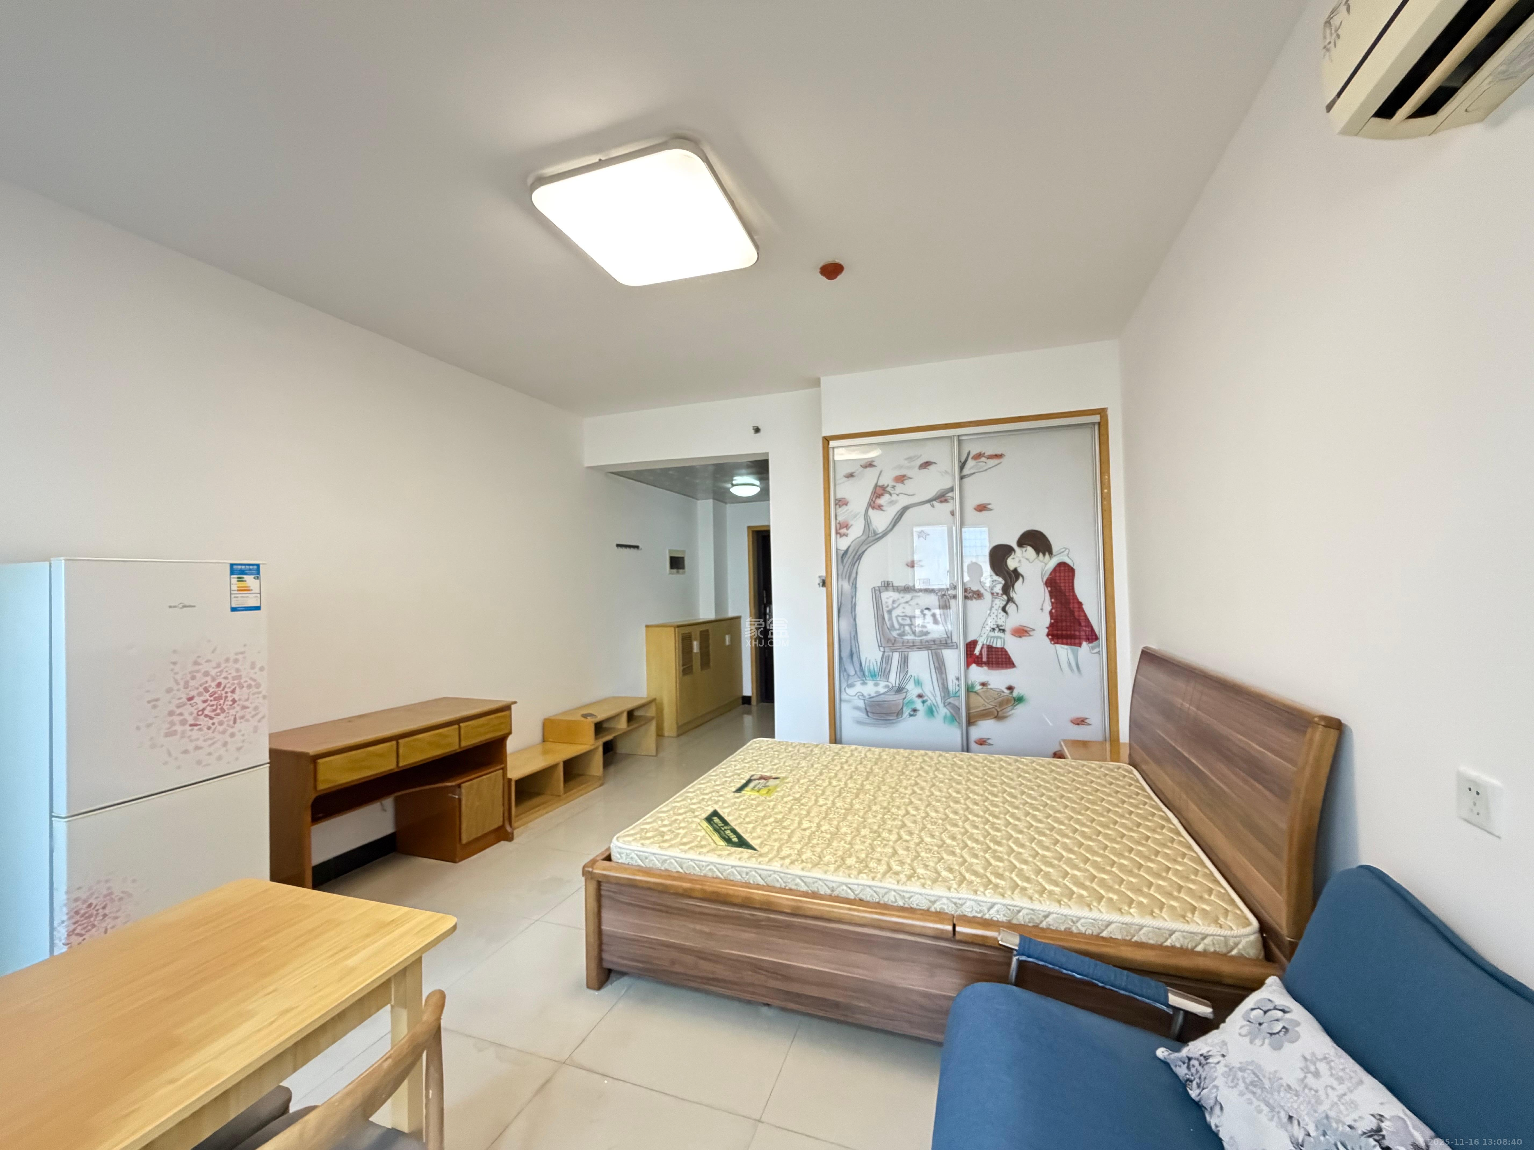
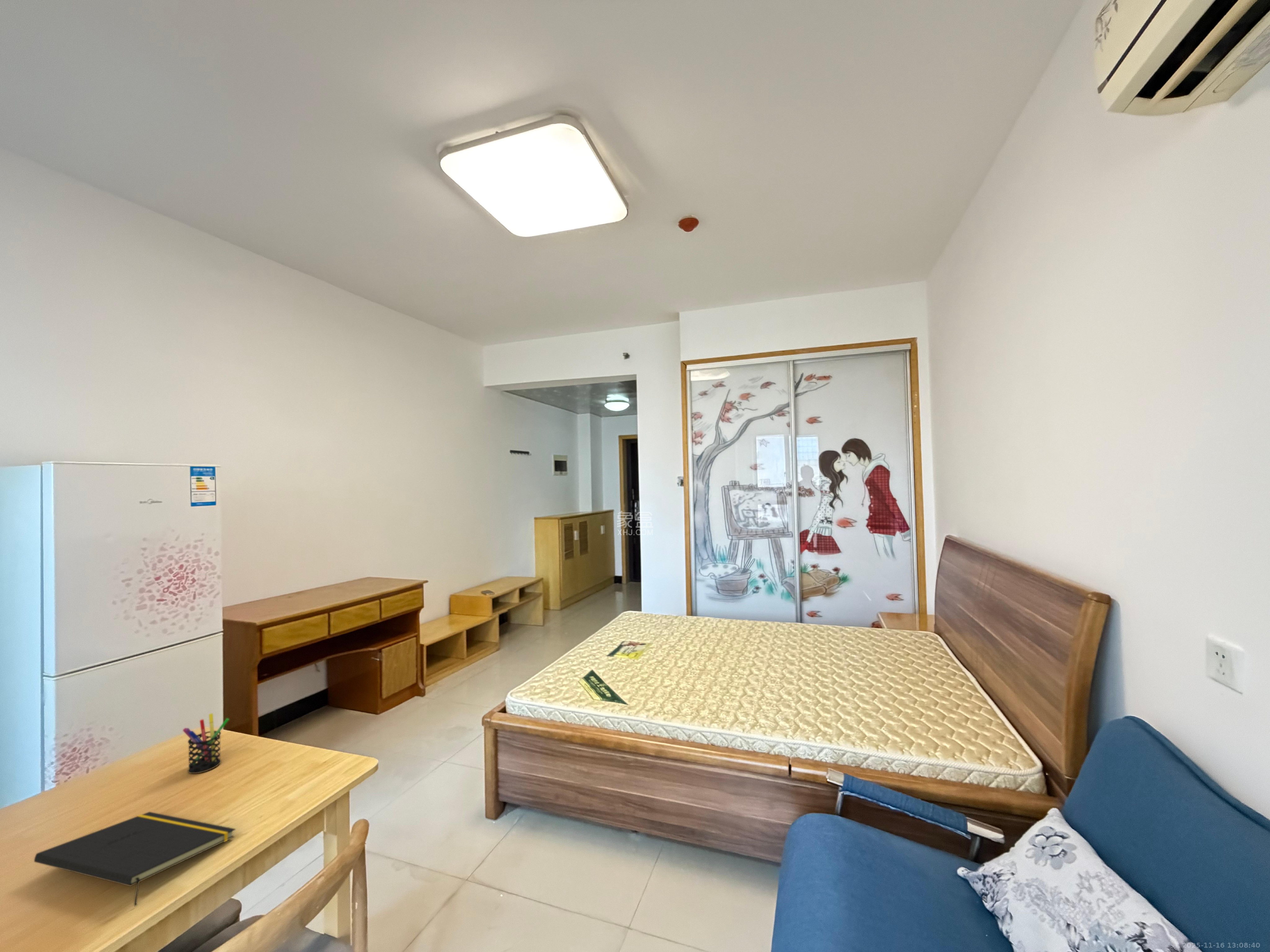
+ pen holder [182,713,230,774]
+ notepad [34,811,236,907]
